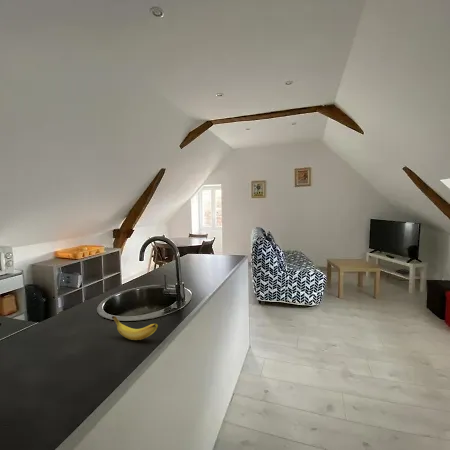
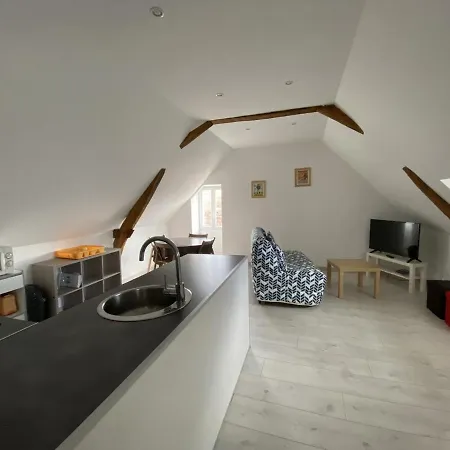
- banana [111,315,159,341]
